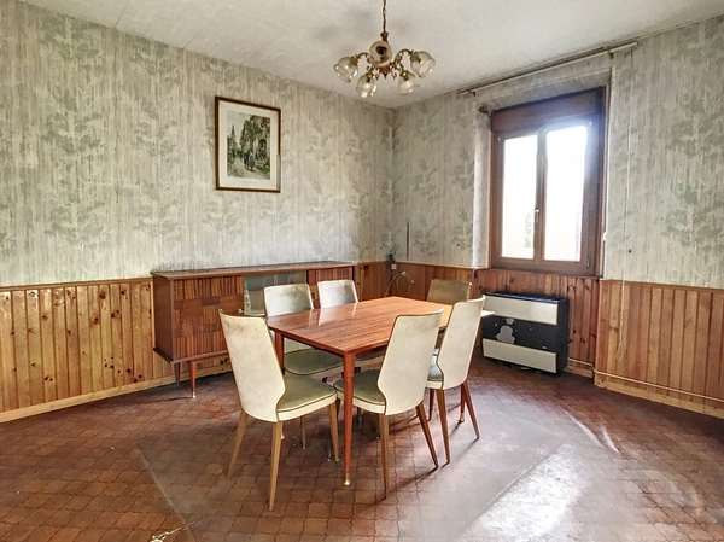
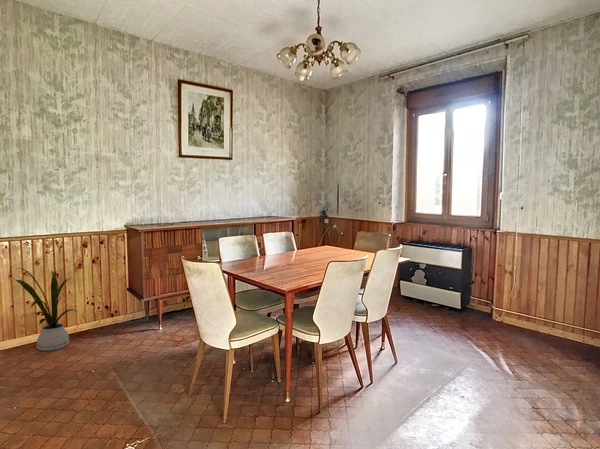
+ house plant [15,267,79,352]
